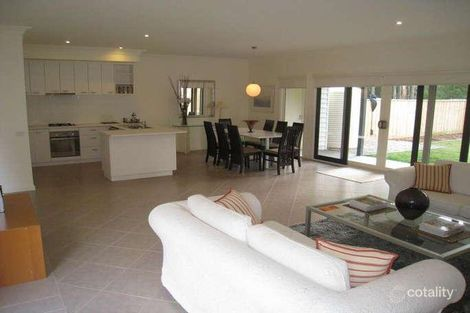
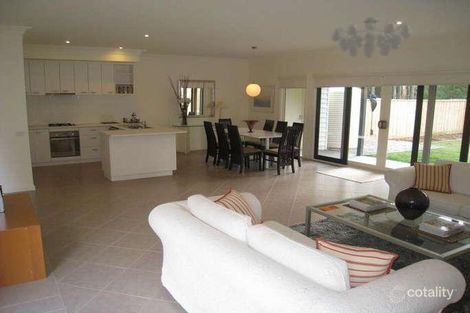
+ chandelier [330,16,413,59]
